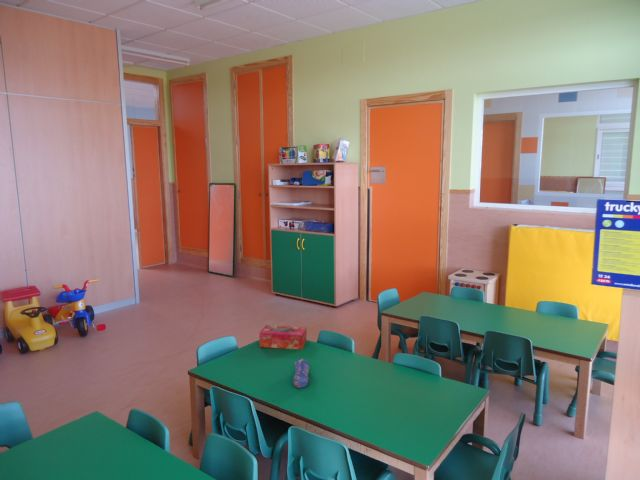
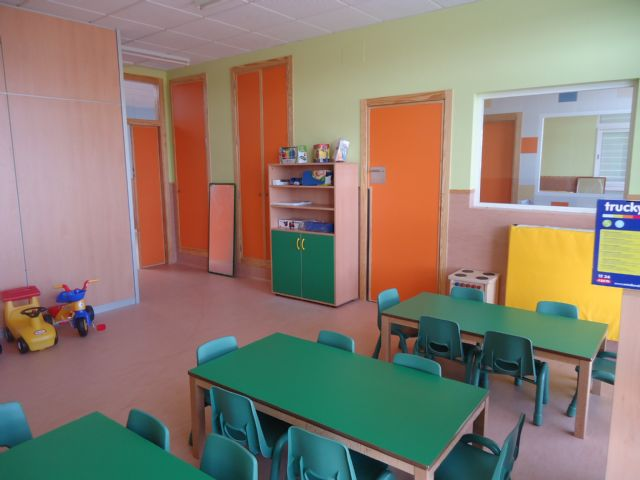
- pencil case [292,358,310,389]
- tissue box [258,324,308,350]
